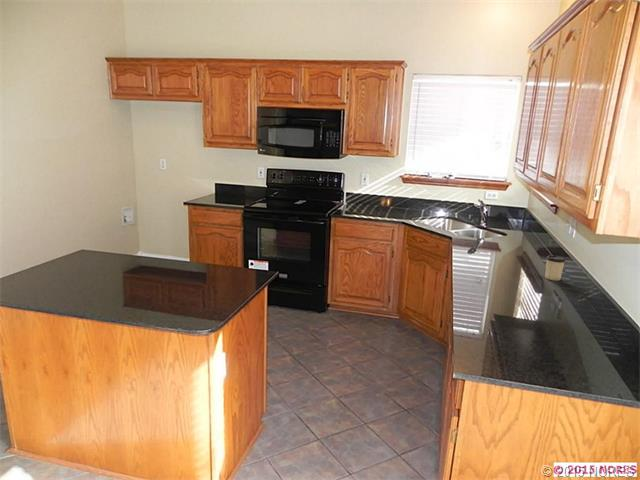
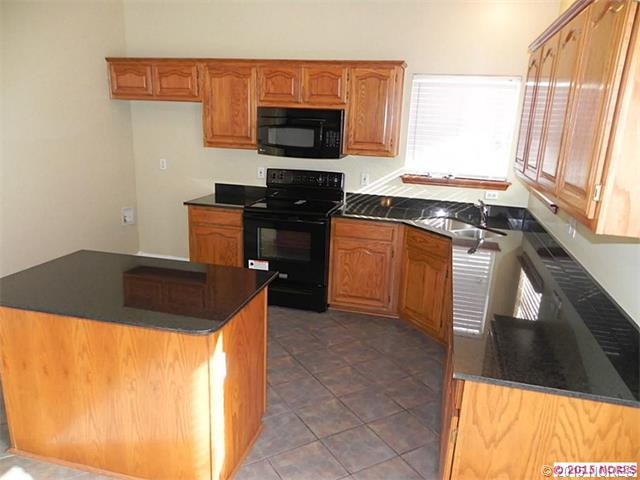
- cup [544,254,566,282]
